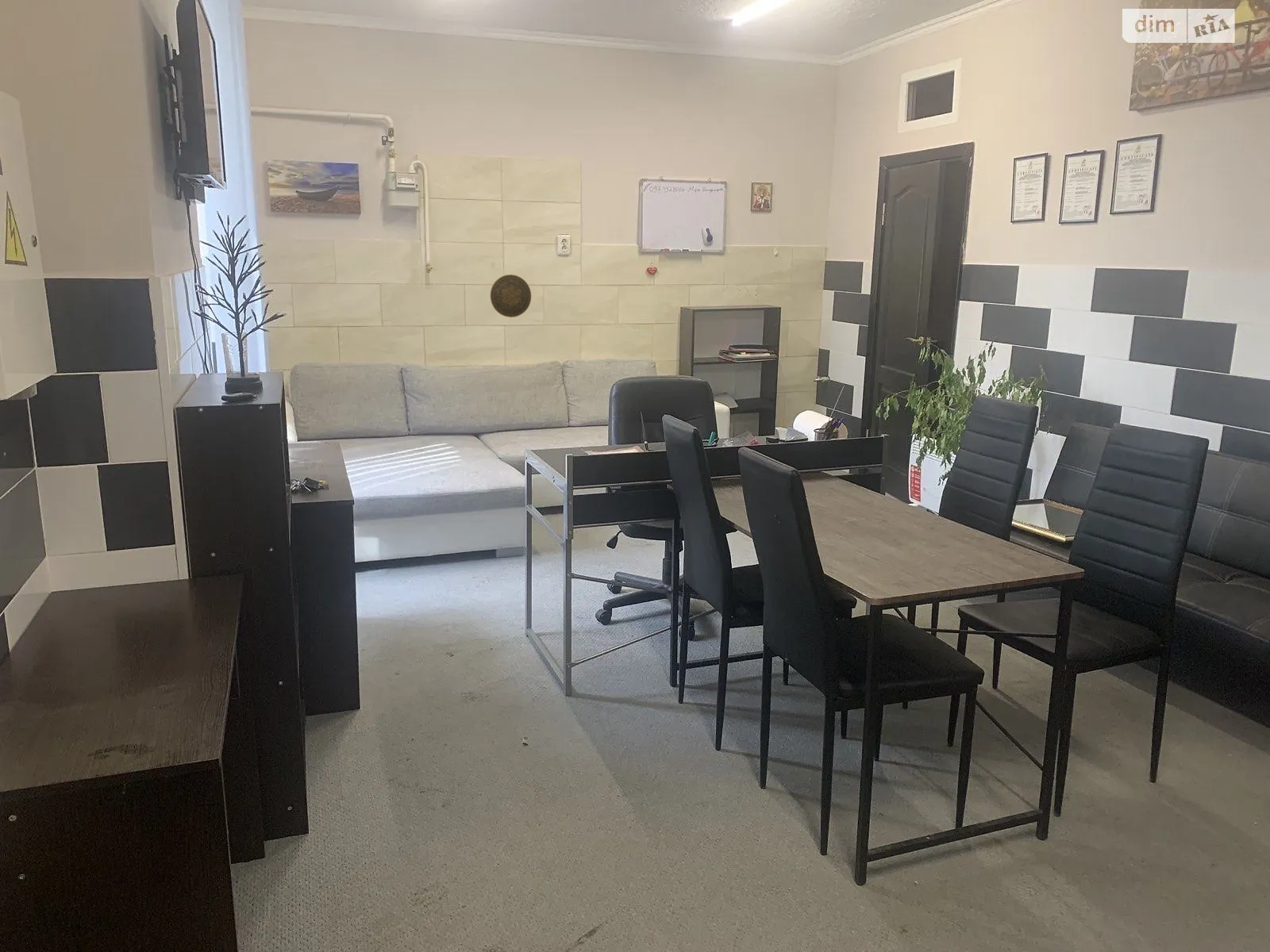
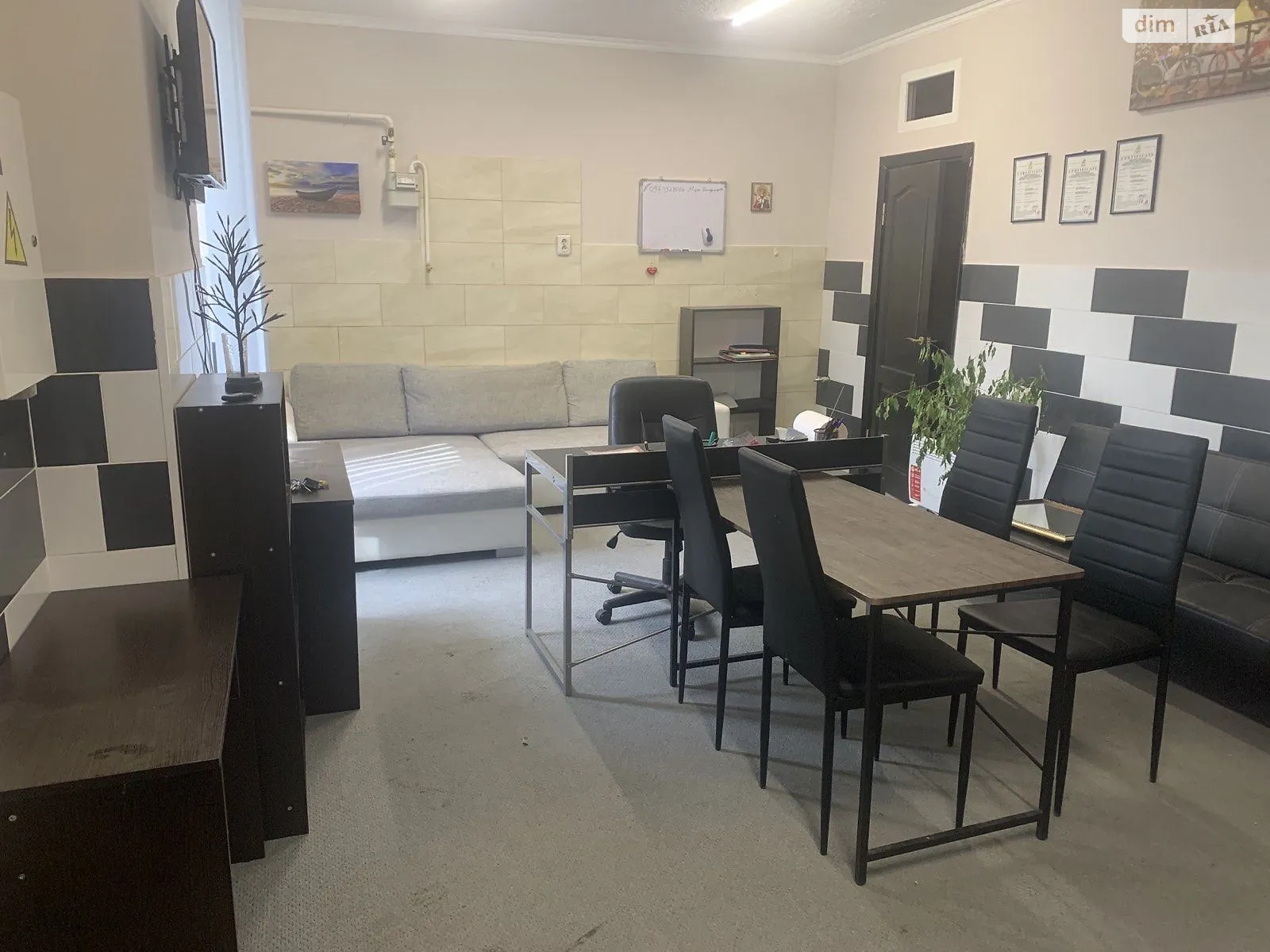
- decorative plate [490,274,532,318]
